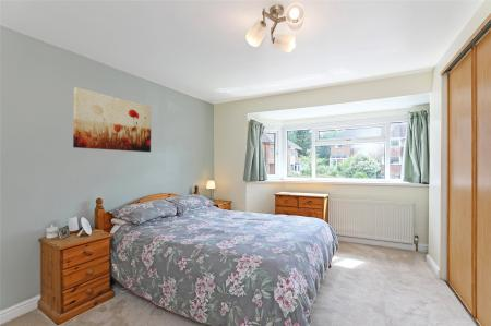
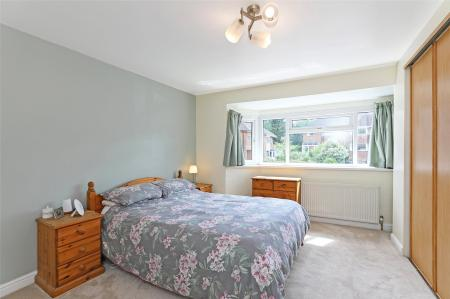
- wall art [72,86,153,153]
